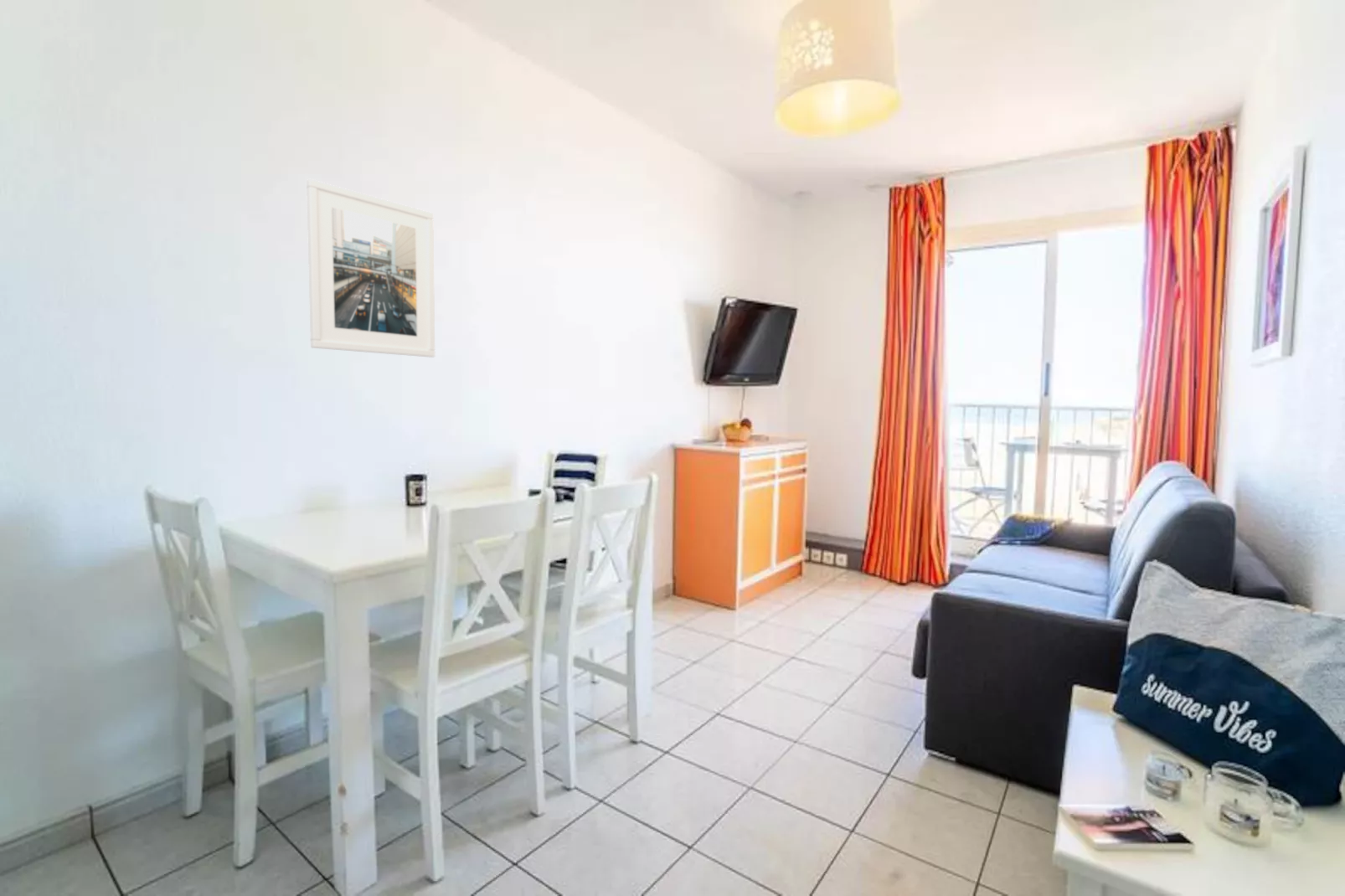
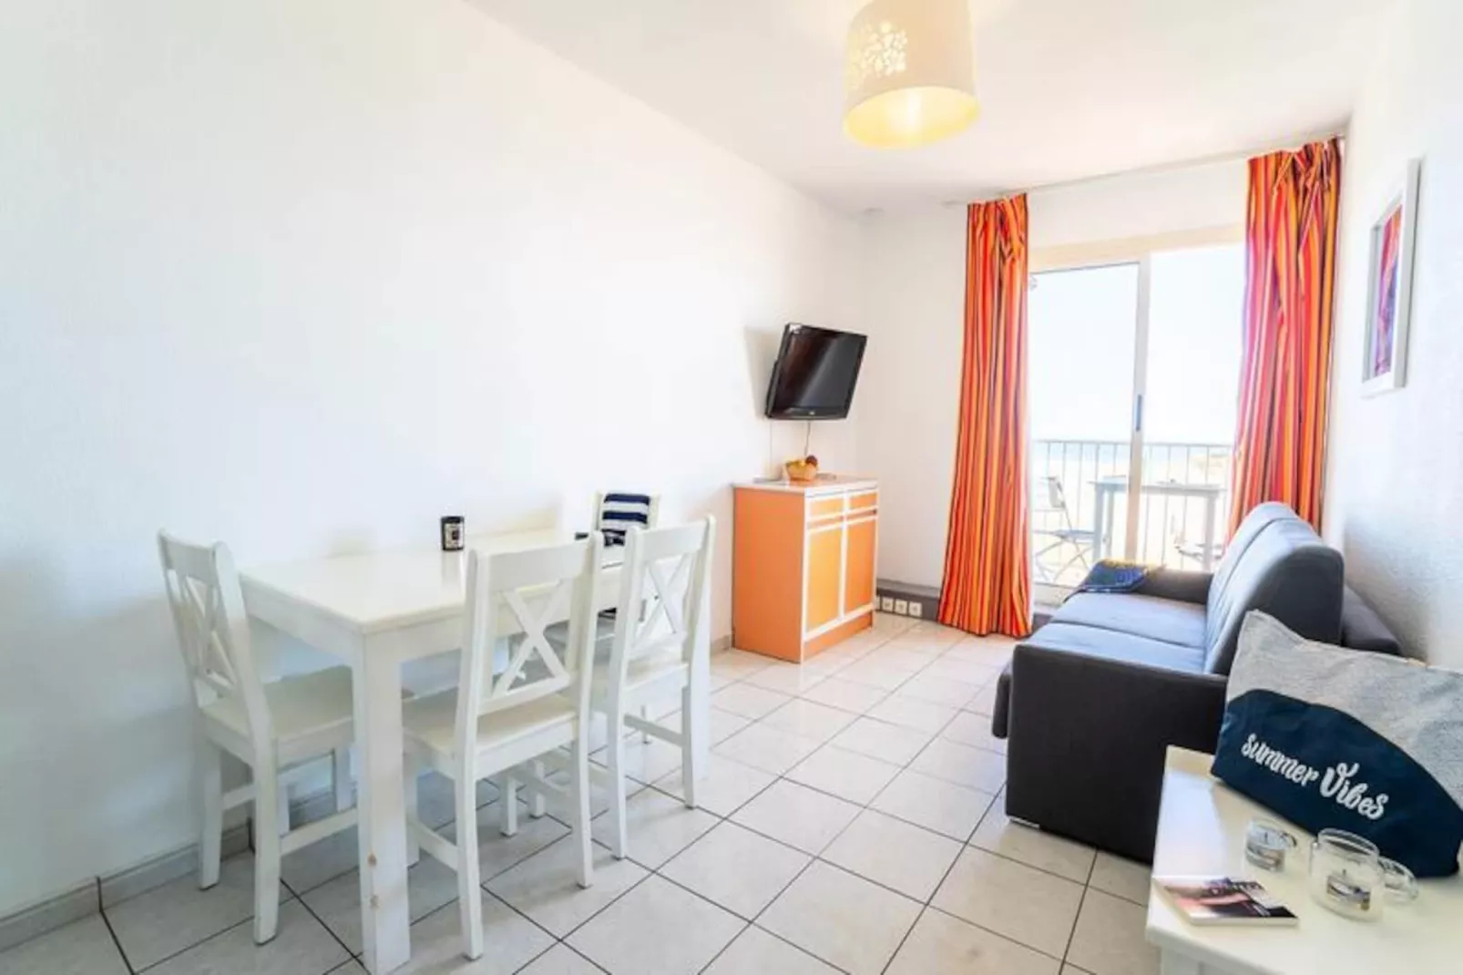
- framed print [306,178,435,358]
